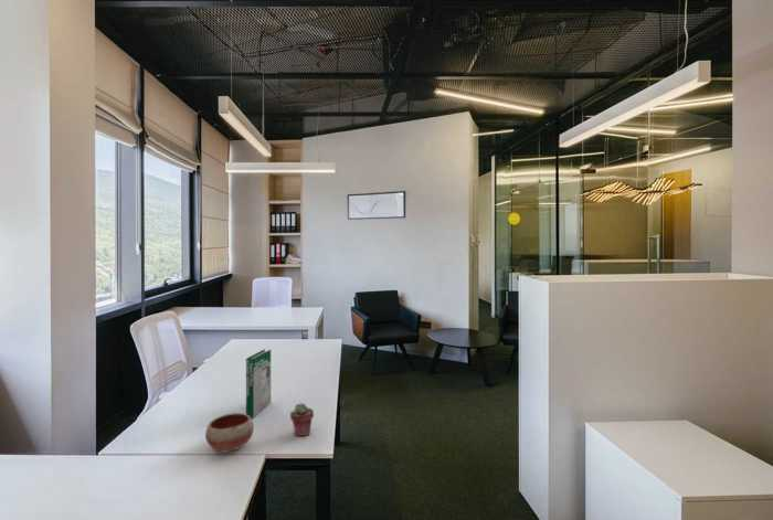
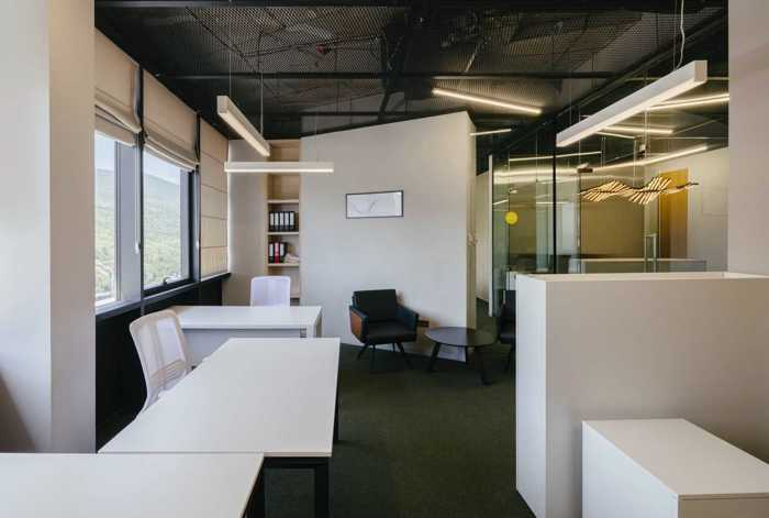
- book [245,348,272,418]
- potted succulent [289,402,315,437]
- bowl [204,412,255,454]
